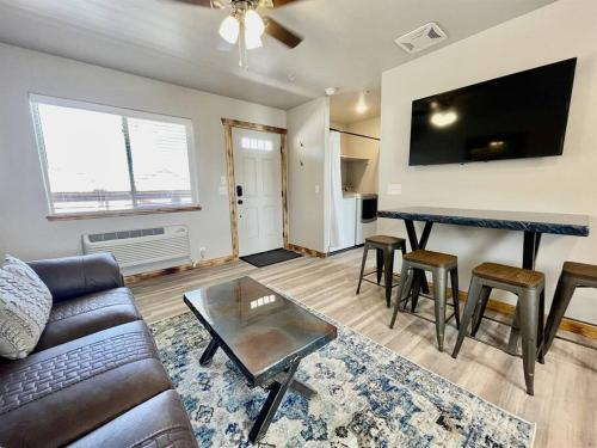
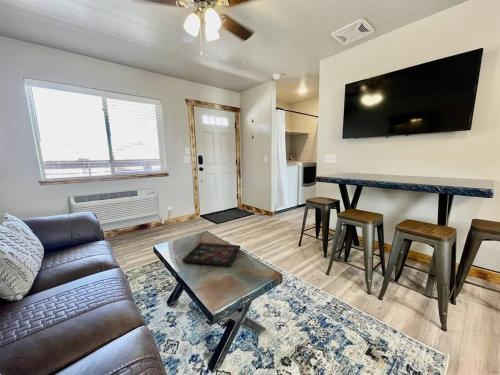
+ decorative tray [181,242,241,267]
